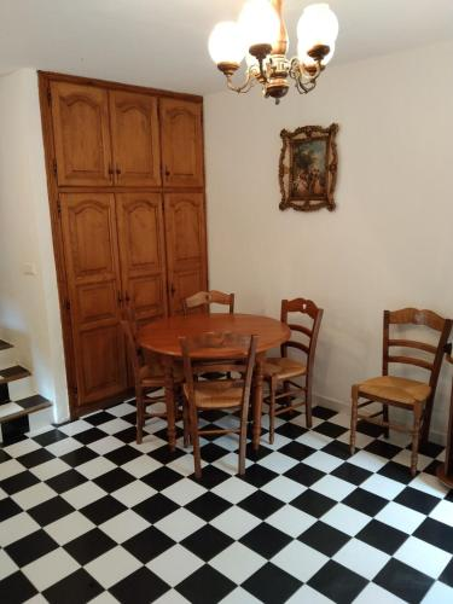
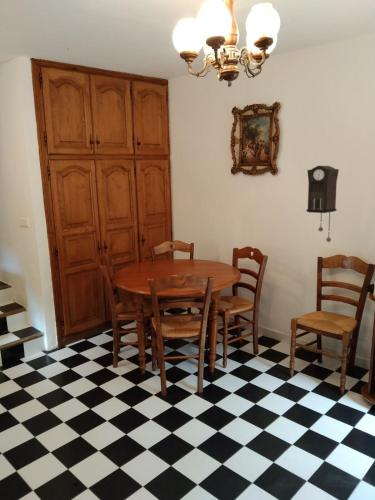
+ pendulum clock [306,165,340,243]
